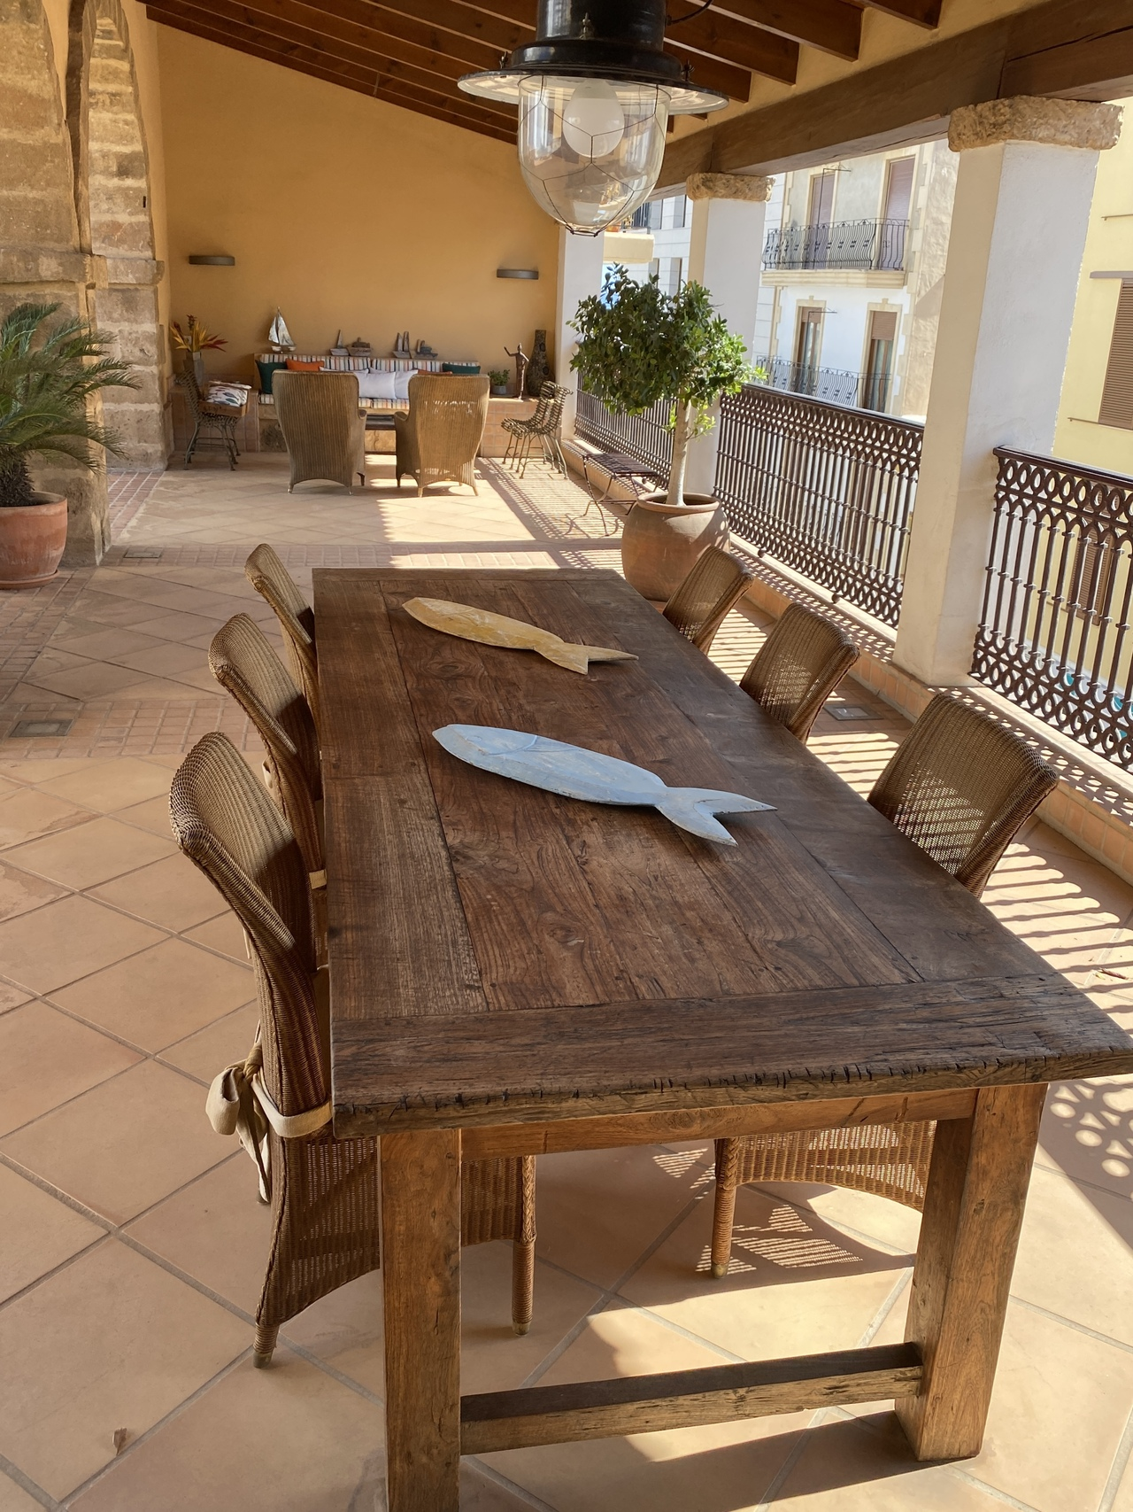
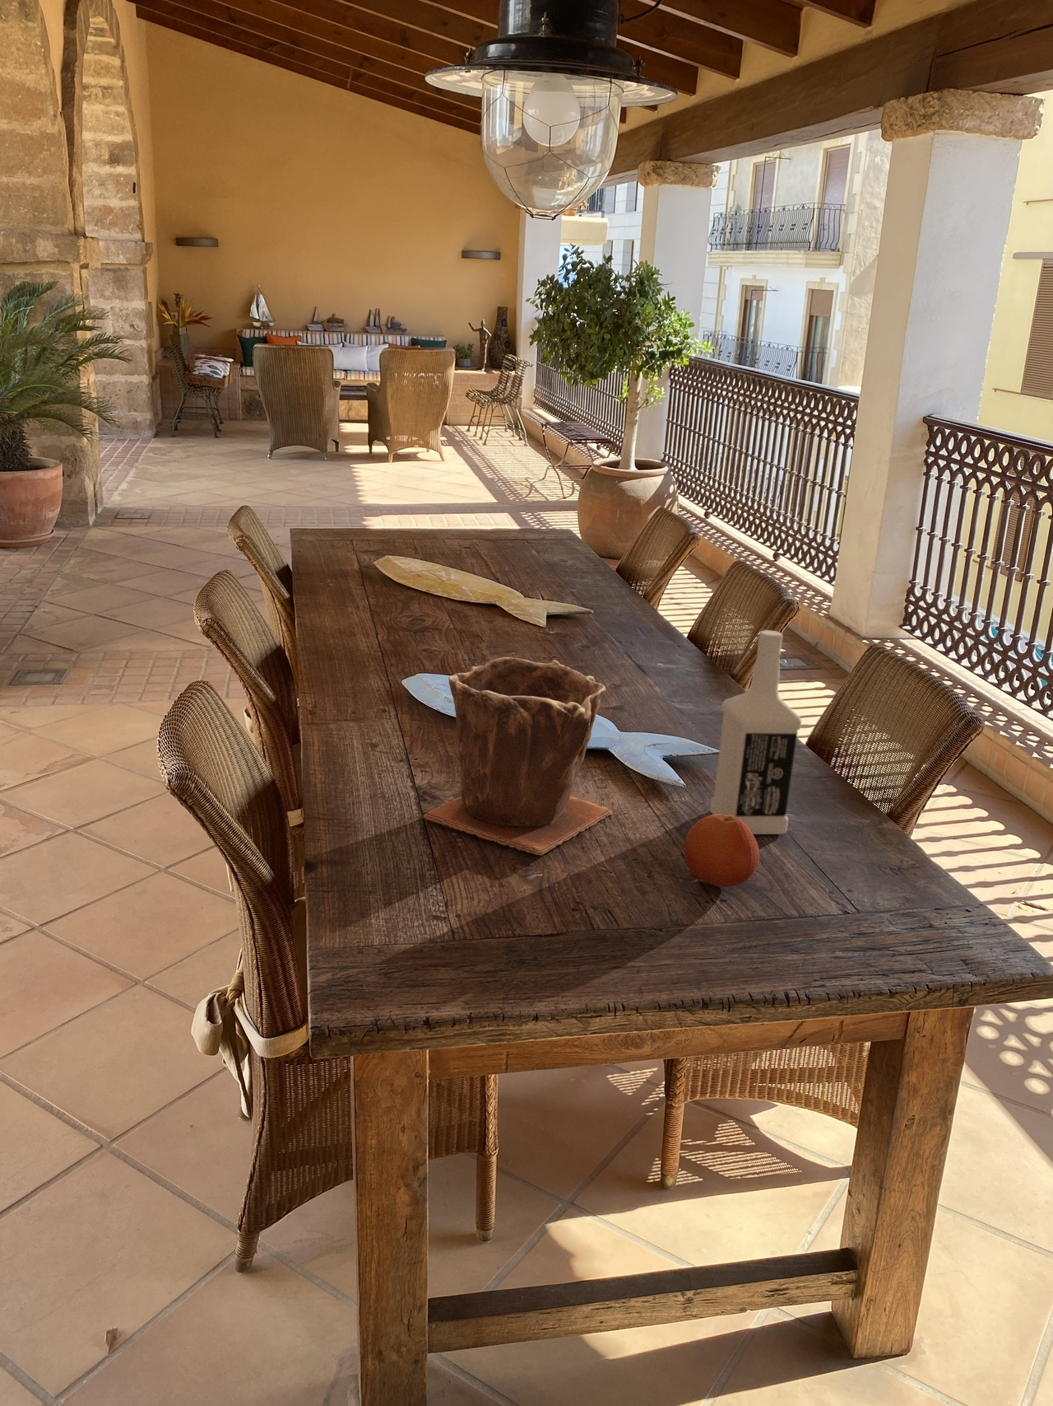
+ plant pot [423,657,614,856]
+ vodka [709,629,803,835]
+ fruit [684,814,760,888]
